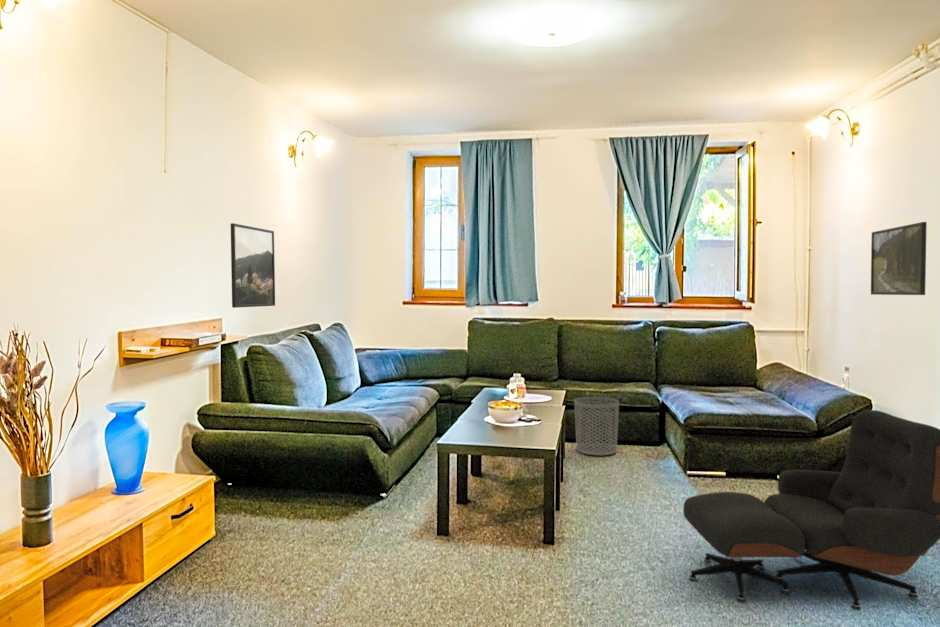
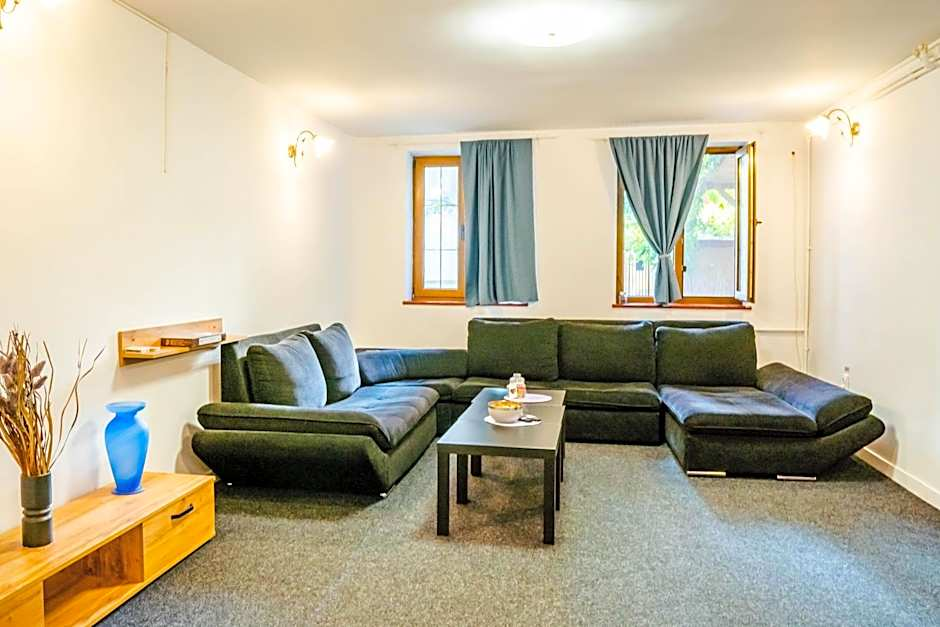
- lounge chair [682,409,940,611]
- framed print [870,221,928,296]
- waste bin [573,396,620,457]
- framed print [230,222,276,309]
